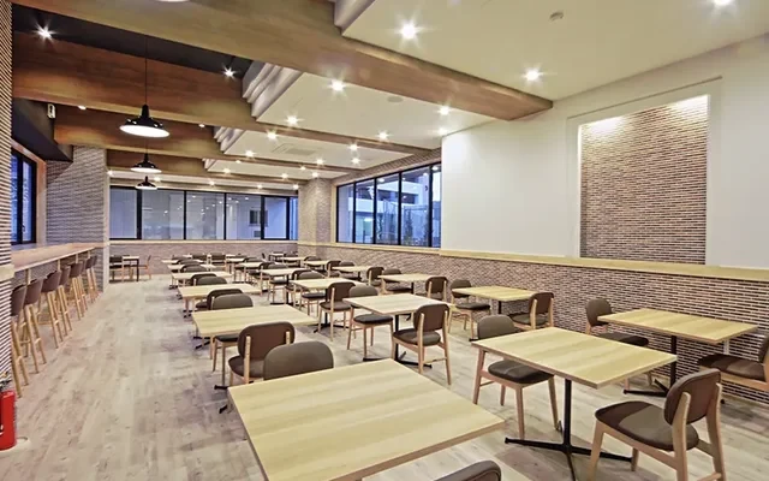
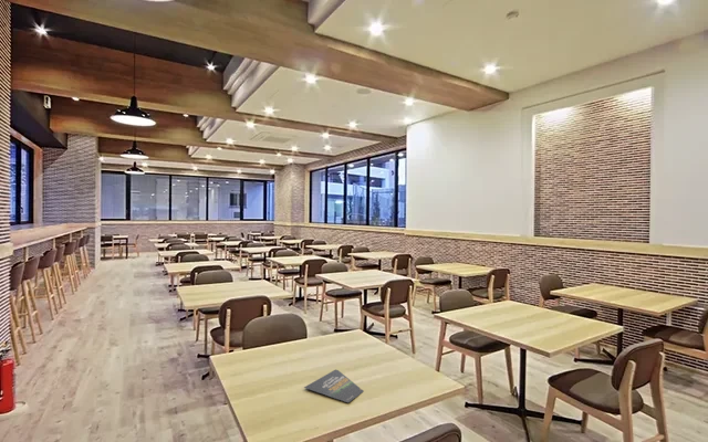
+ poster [303,368,365,403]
